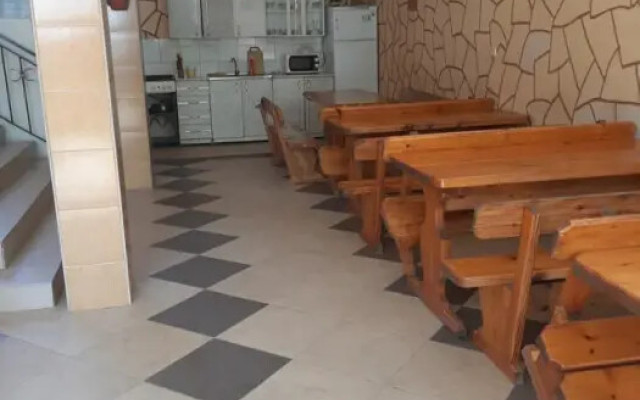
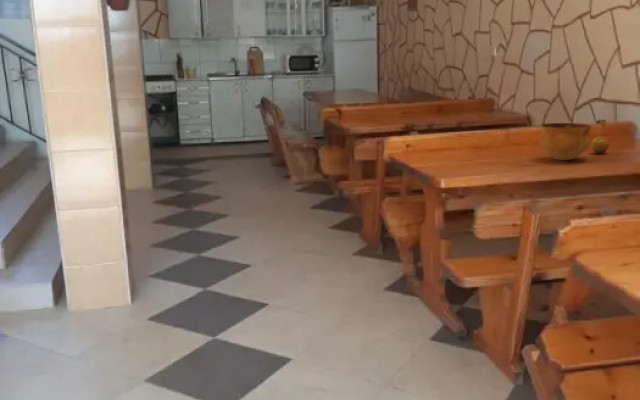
+ bowl [538,122,592,161]
+ fruit [590,135,610,155]
